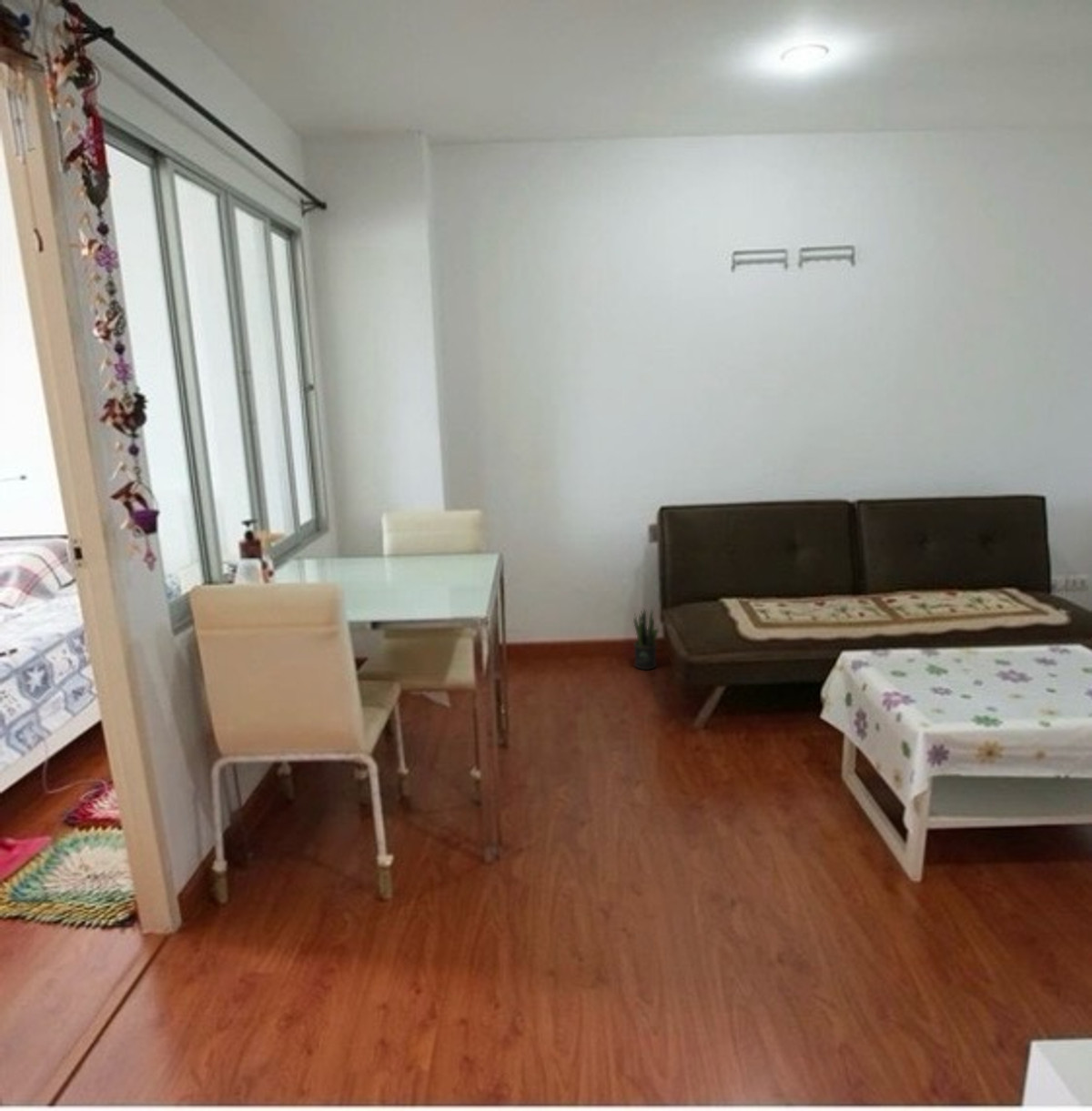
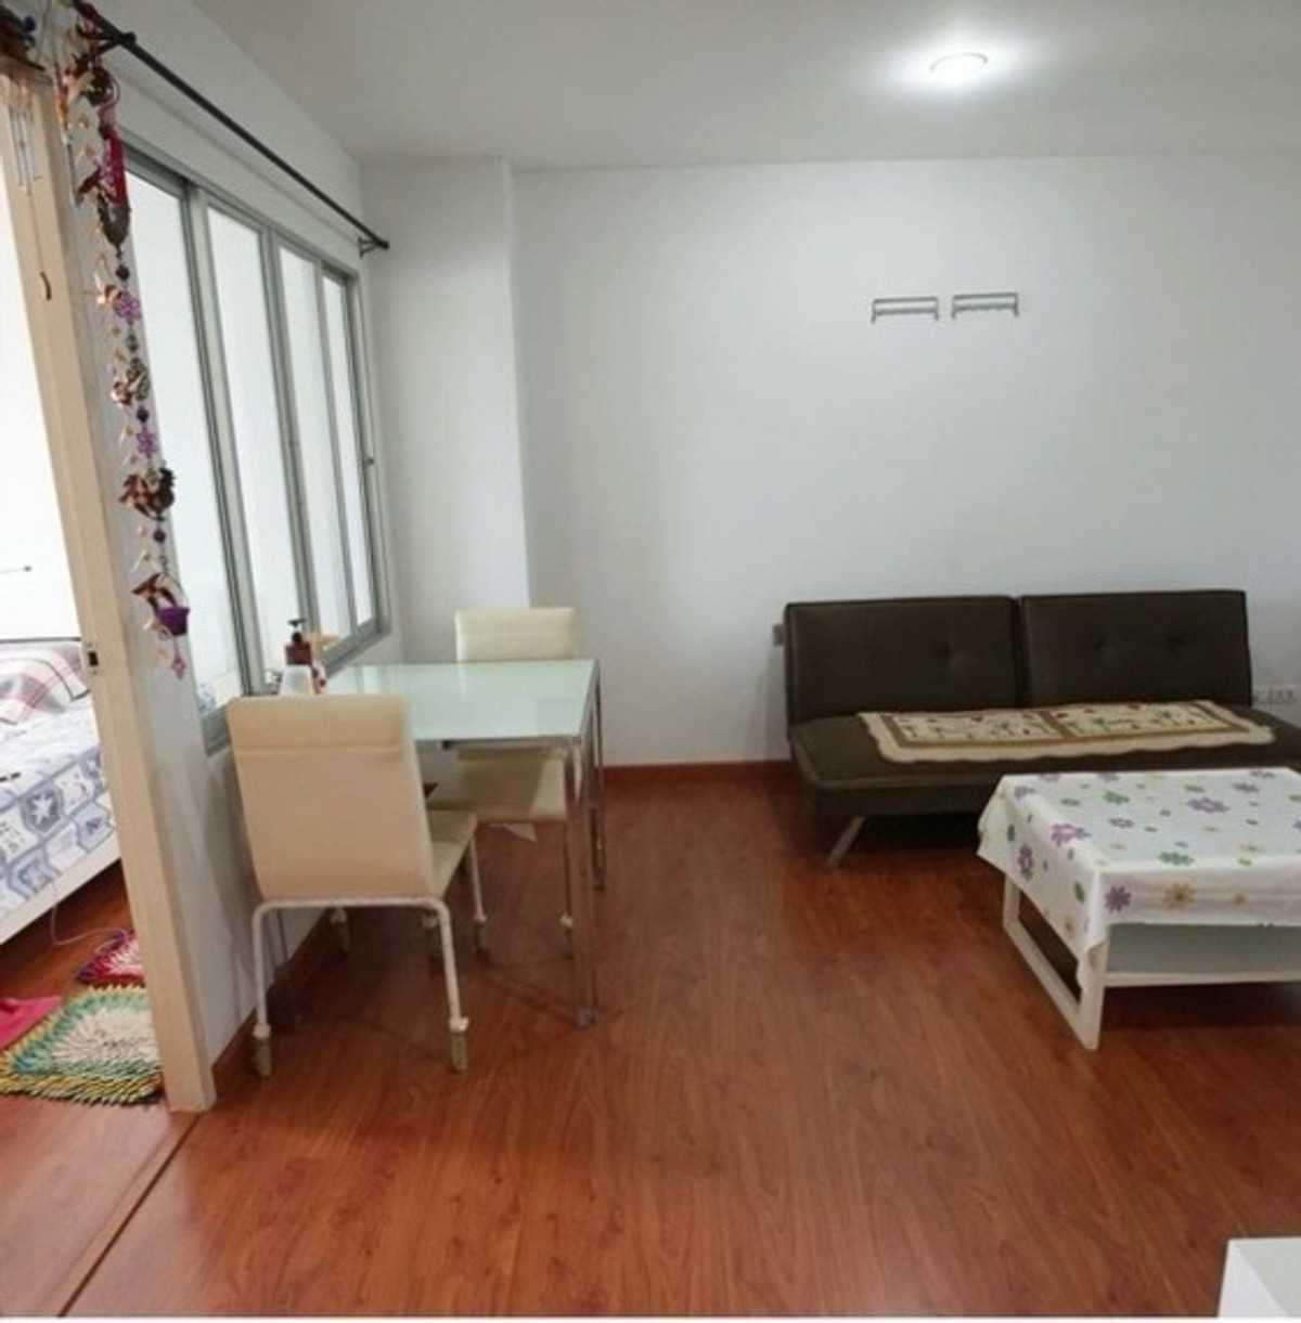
- potted plant [632,607,660,671]
